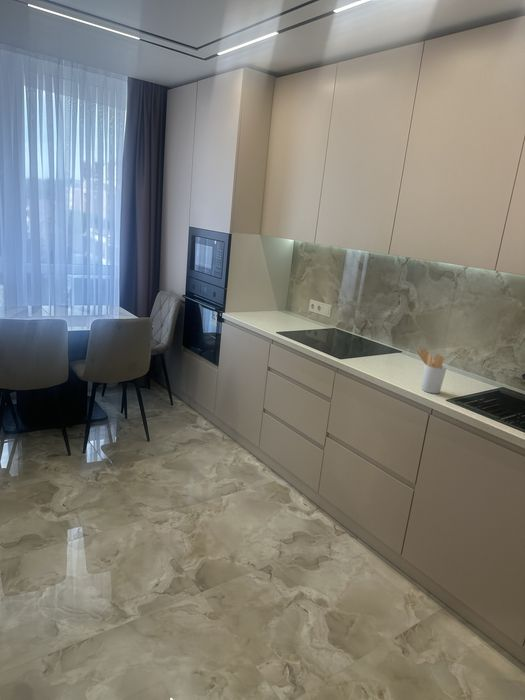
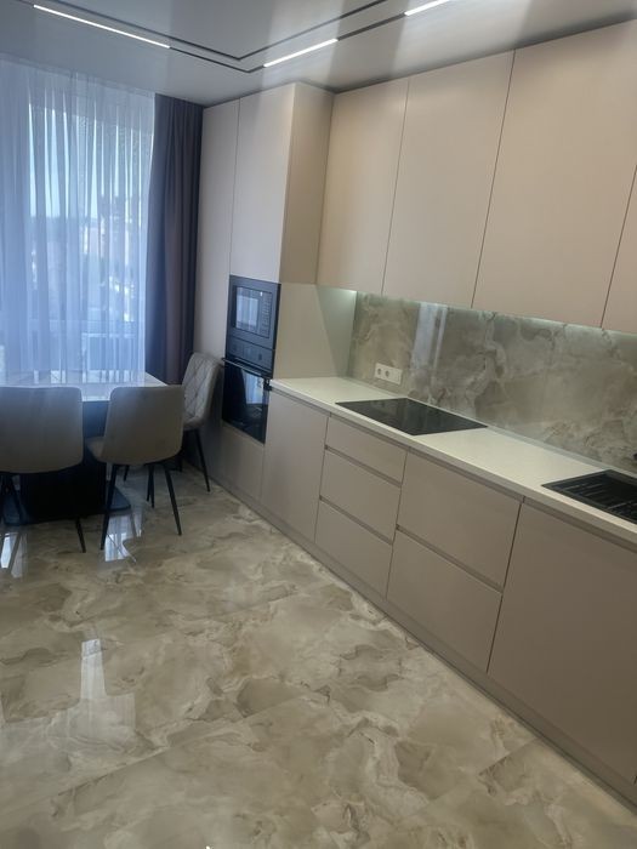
- utensil holder [415,348,448,394]
